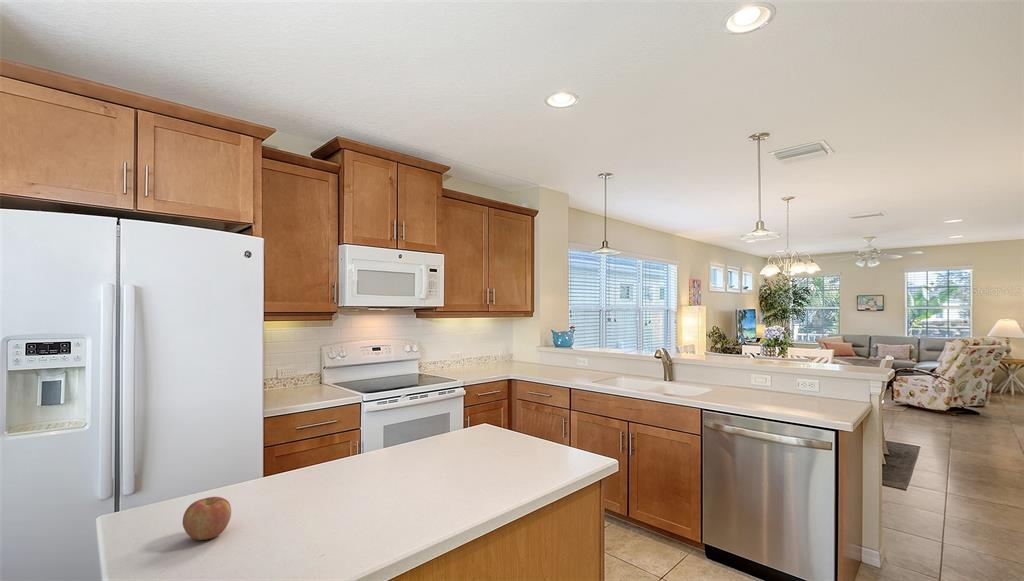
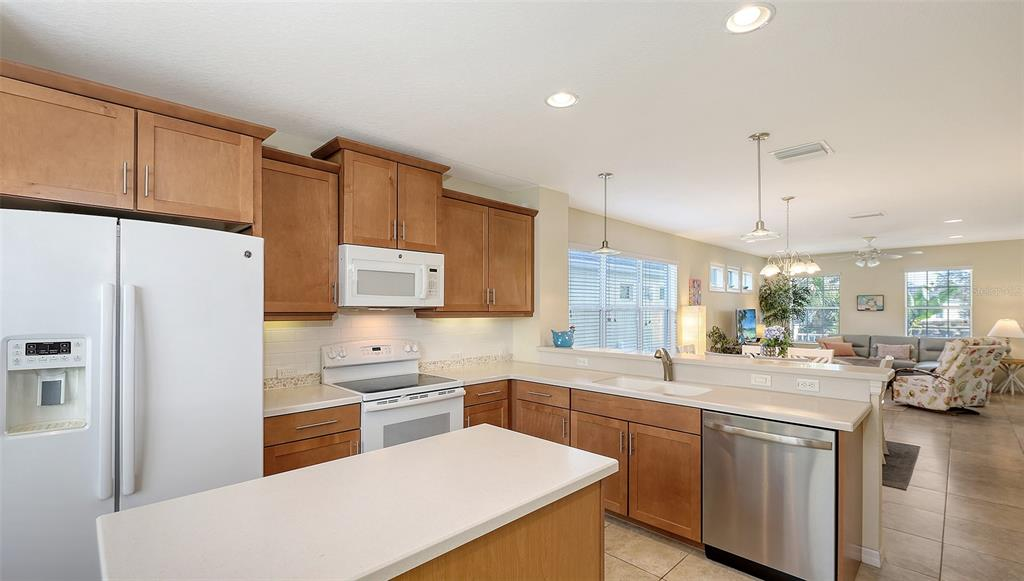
- apple [182,496,232,541]
